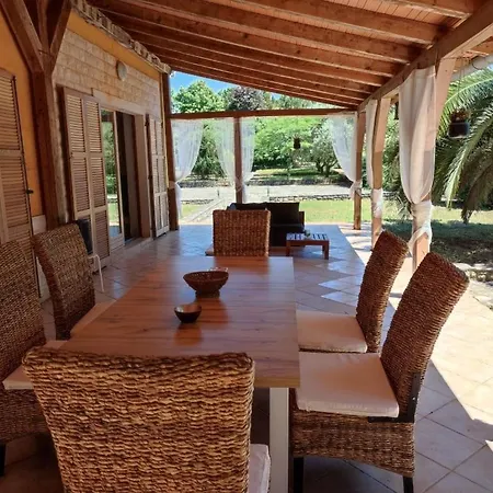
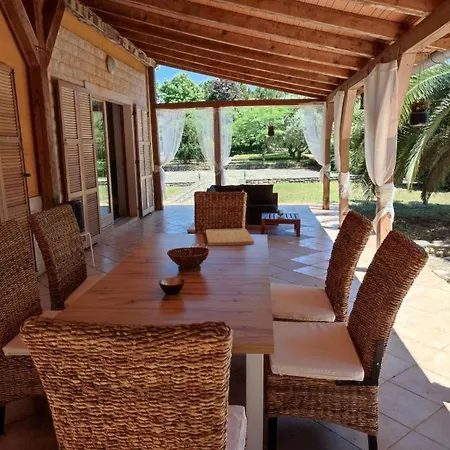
+ cutting board [205,228,255,247]
